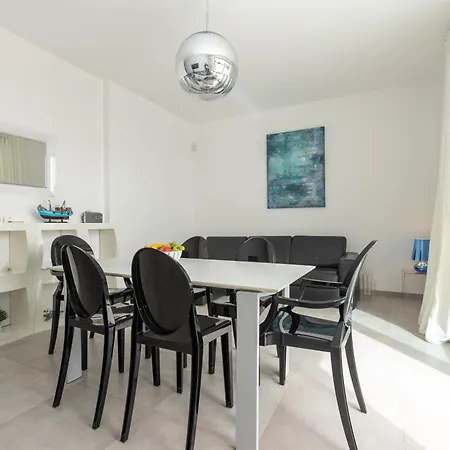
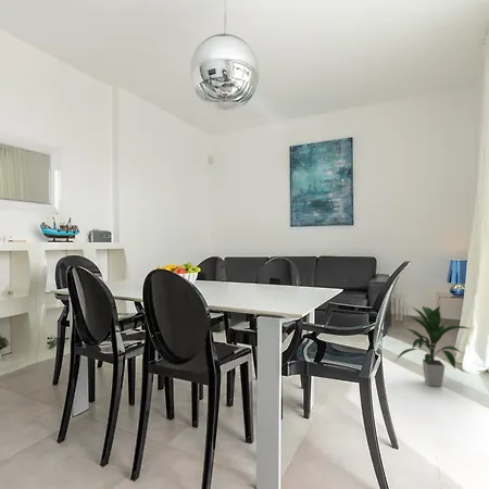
+ indoor plant [394,304,473,388]
